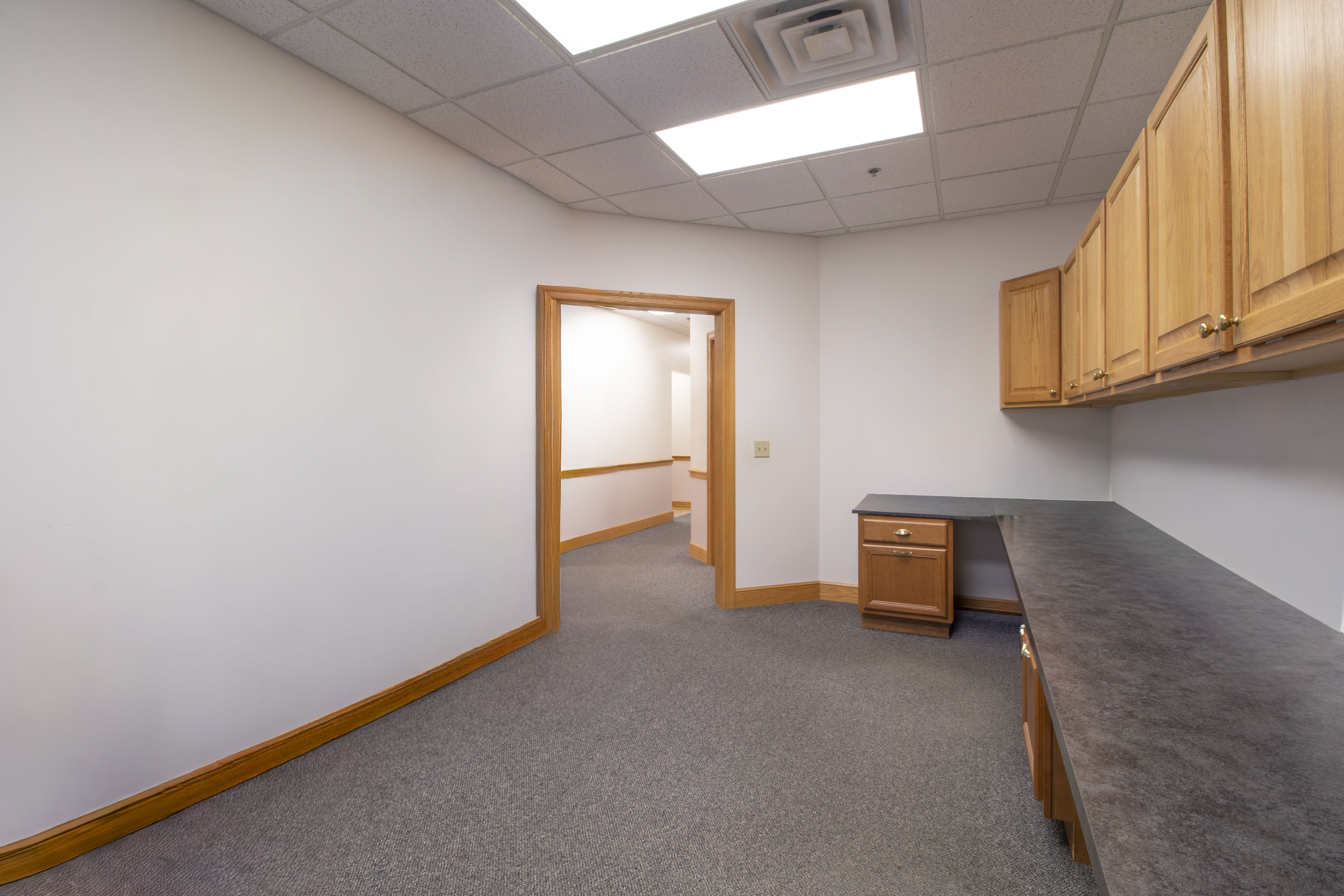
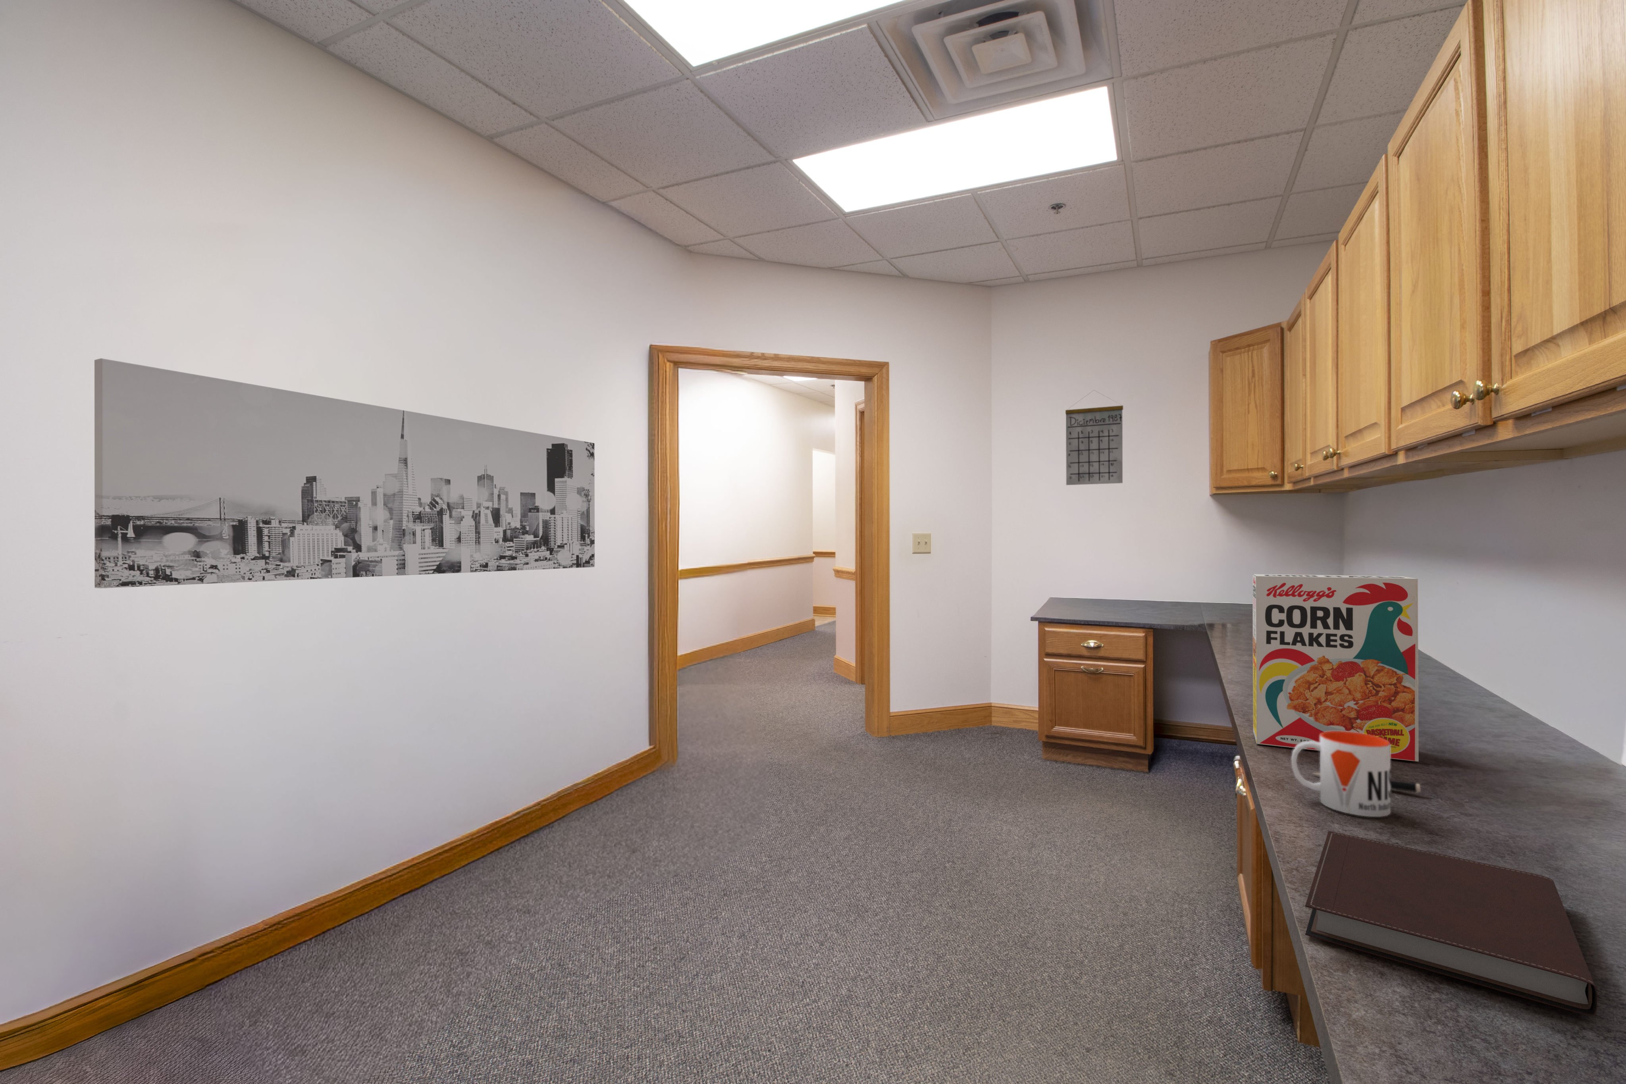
+ notebook [1305,831,1598,1015]
+ cereal box [1252,573,1419,762]
+ calendar [1065,390,1124,485]
+ pen [1311,772,1420,794]
+ wall art [94,358,595,589]
+ mug [1291,731,1391,818]
